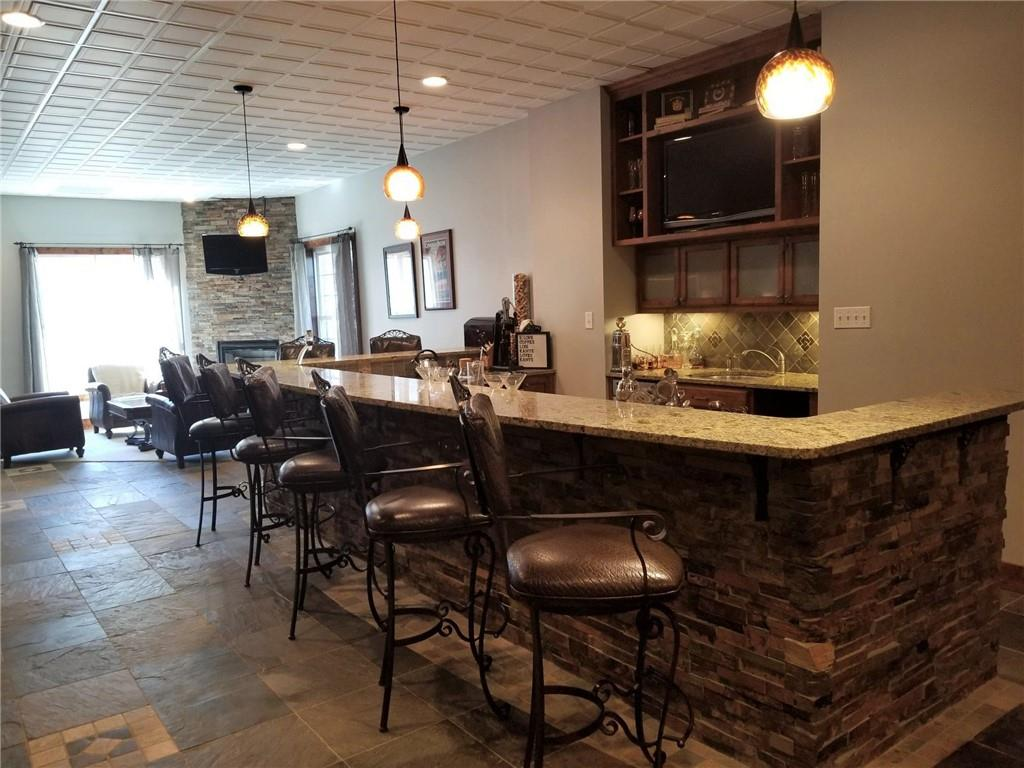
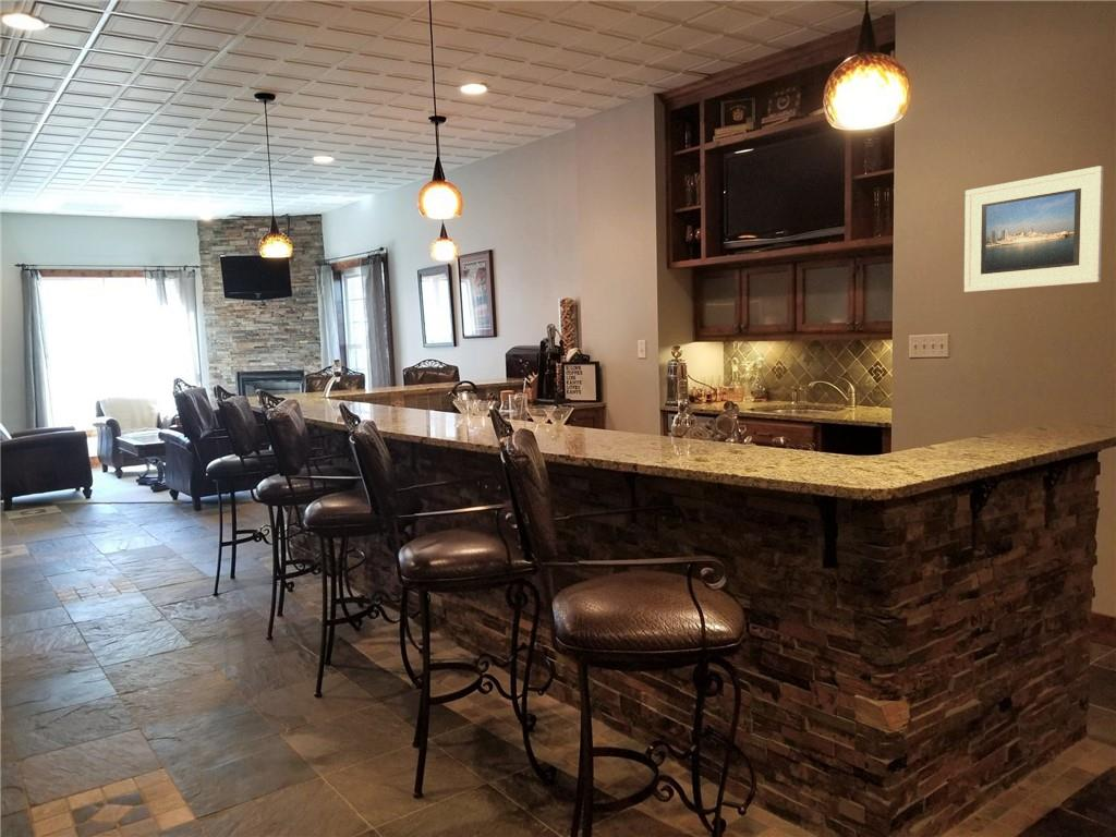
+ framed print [963,165,1105,293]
